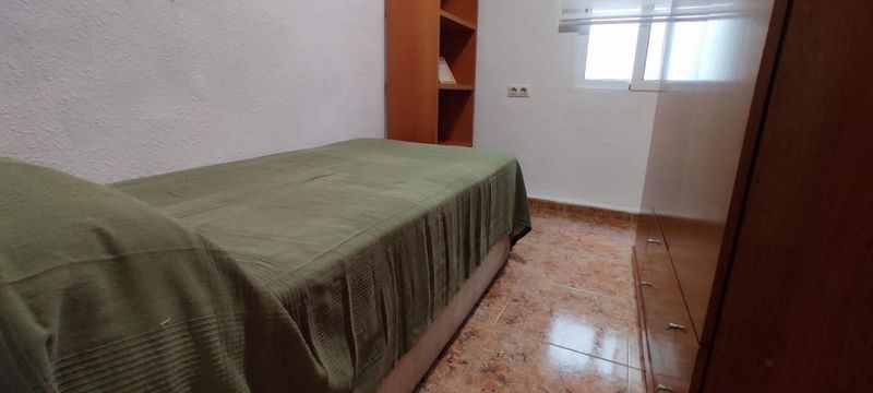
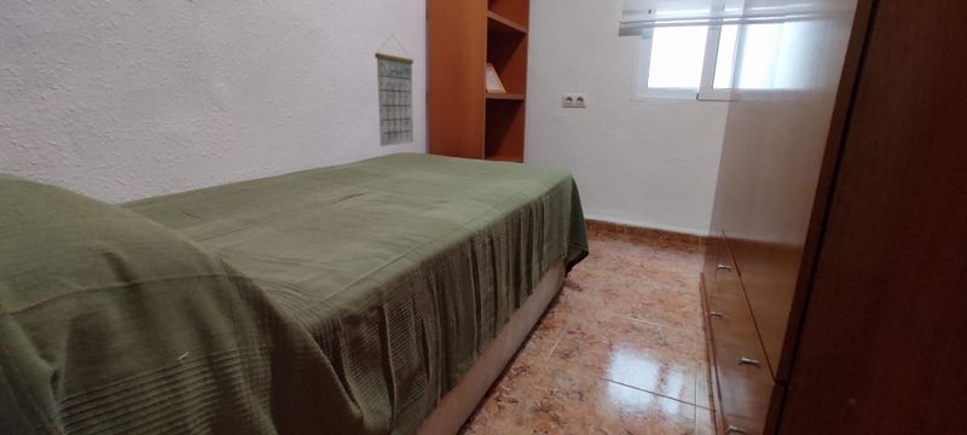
+ calendar [374,33,415,147]
